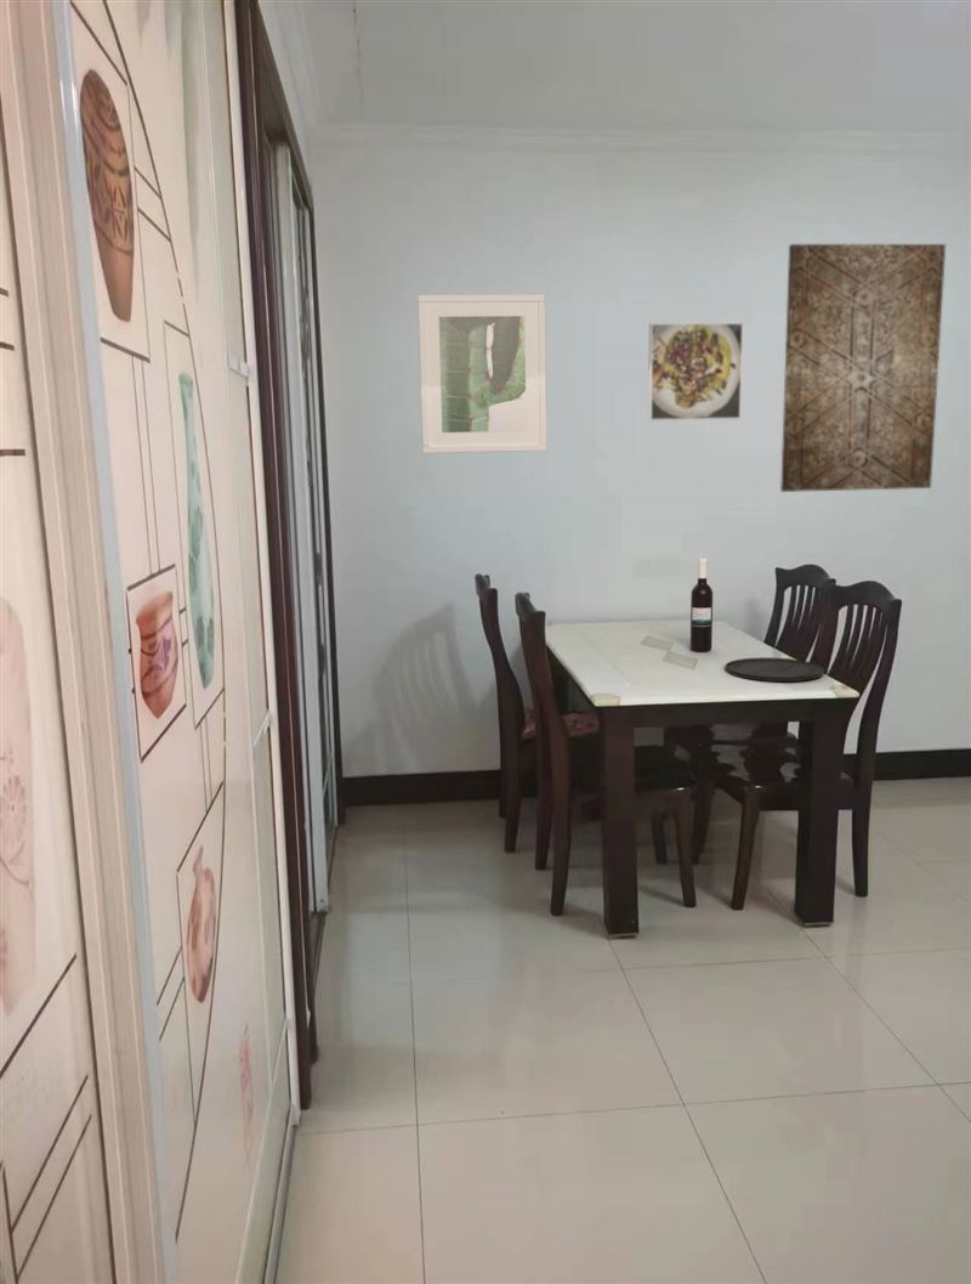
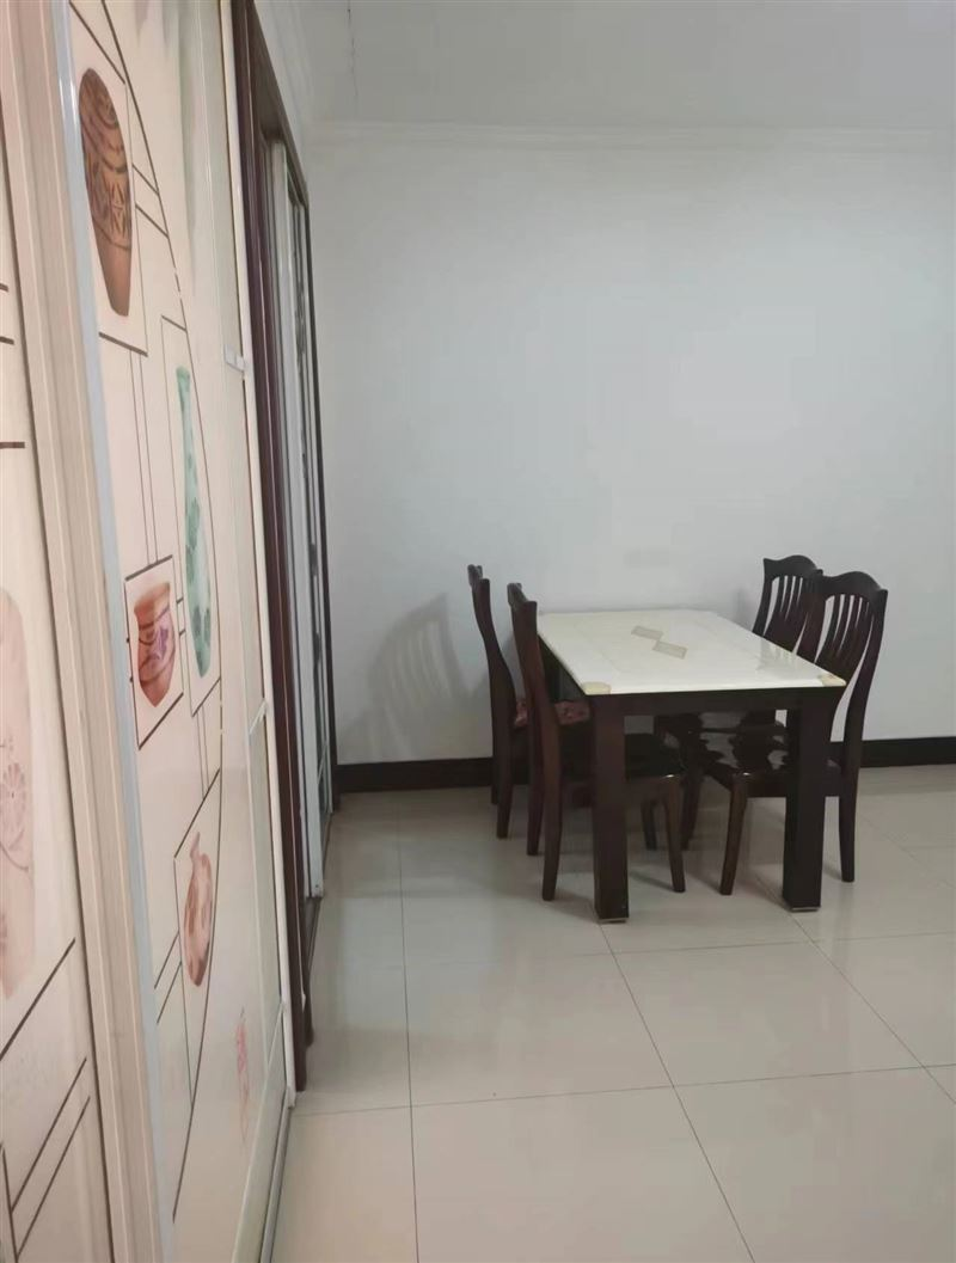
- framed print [647,322,744,422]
- wine bottle [689,558,714,652]
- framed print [416,293,547,454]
- plate [725,656,825,683]
- wall art [779,243,947,493]
